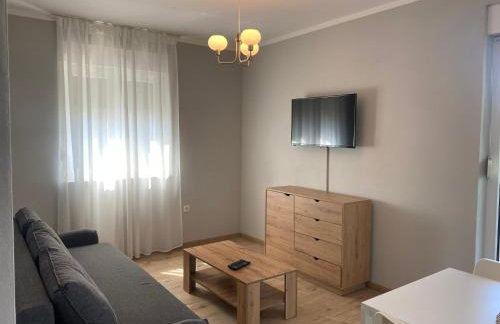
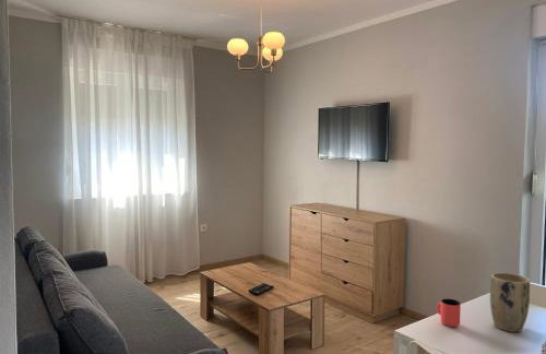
+ cup [436,298,462,328]
+ plant pot [489,272,531,333]
